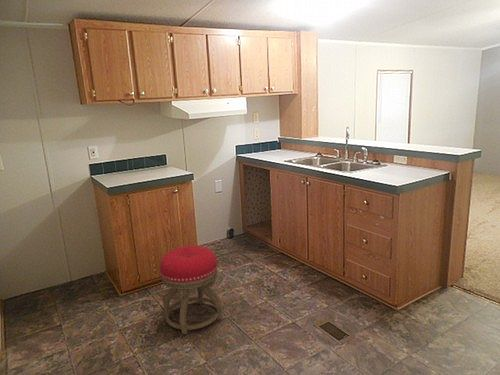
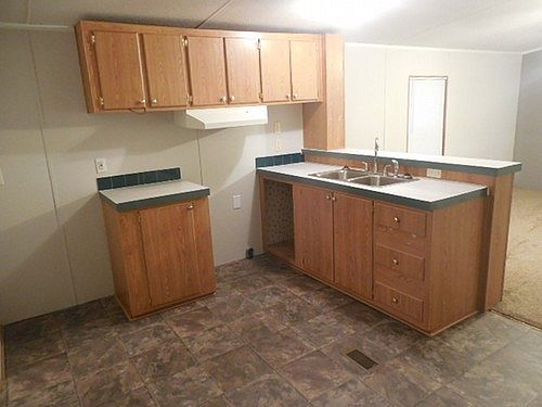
- stool [159,245,223,335]
